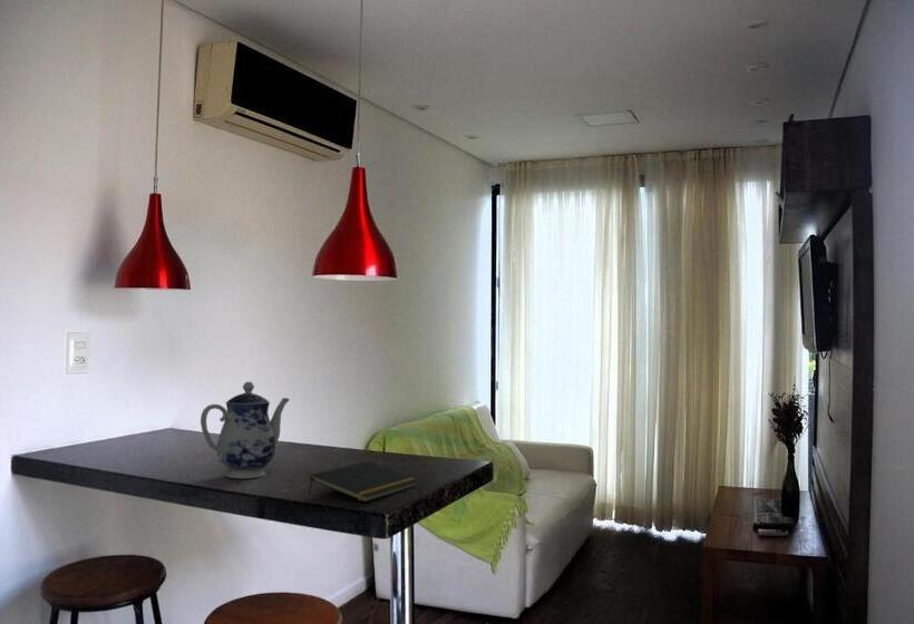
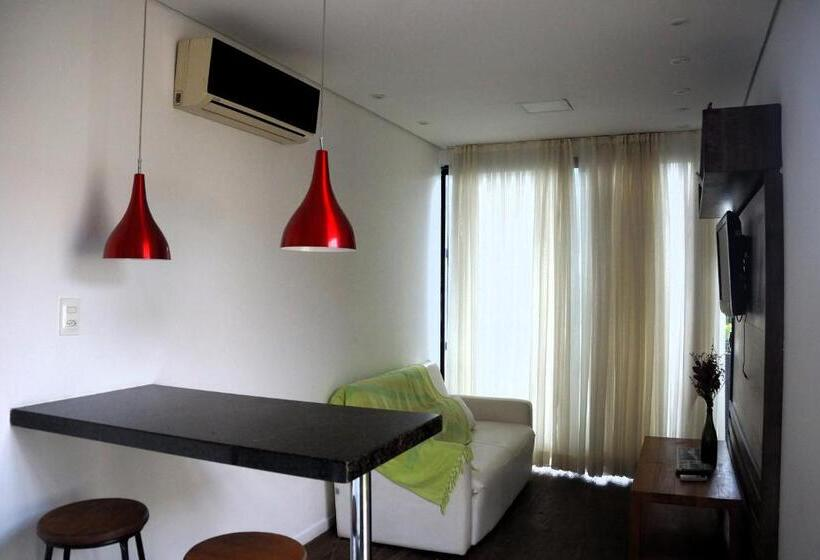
- notepad [308,460,420,504]
- teapot [200,381,291,479]
